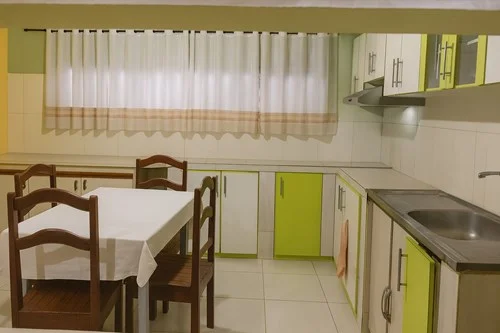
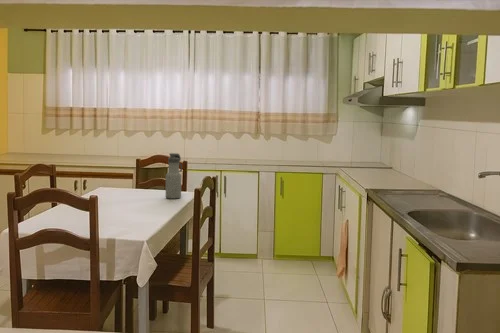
+ water bottle [165,152,183,200]
